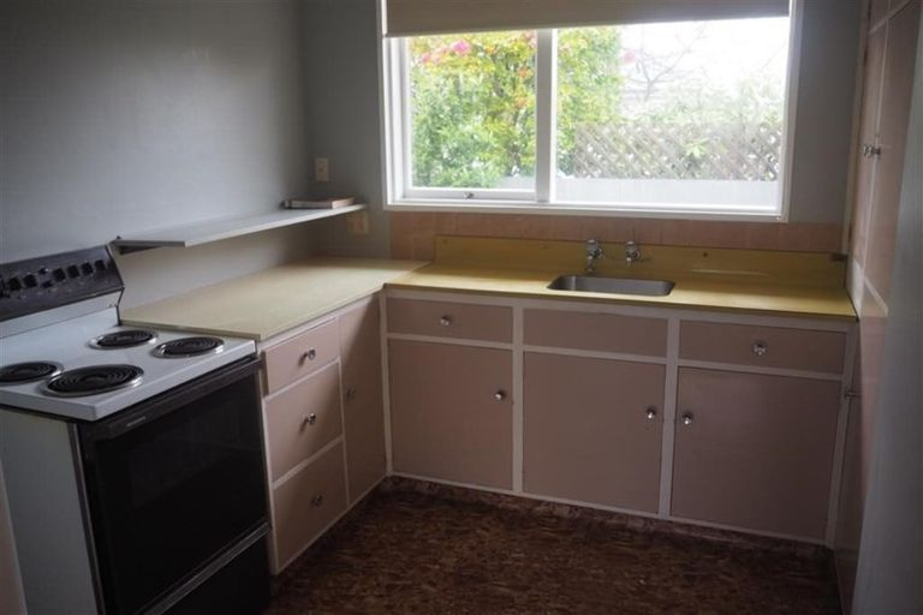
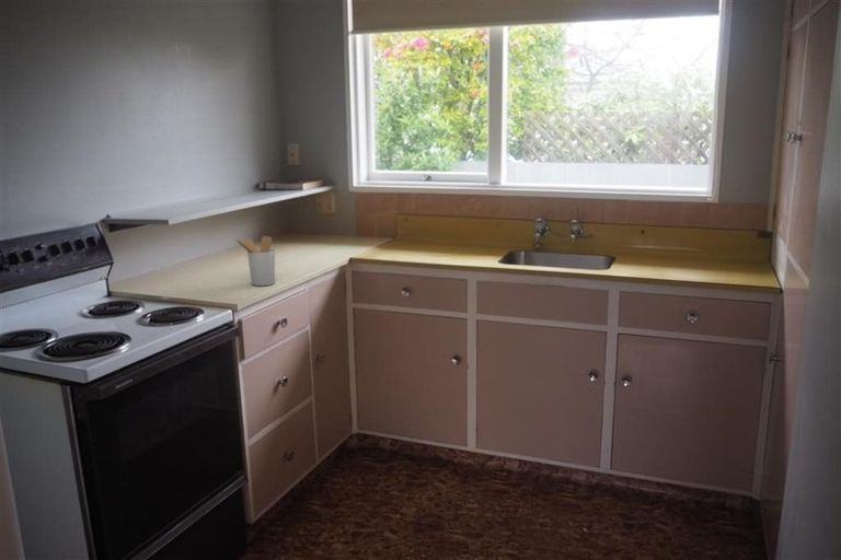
+ utensil holder [233,235,276,287]
